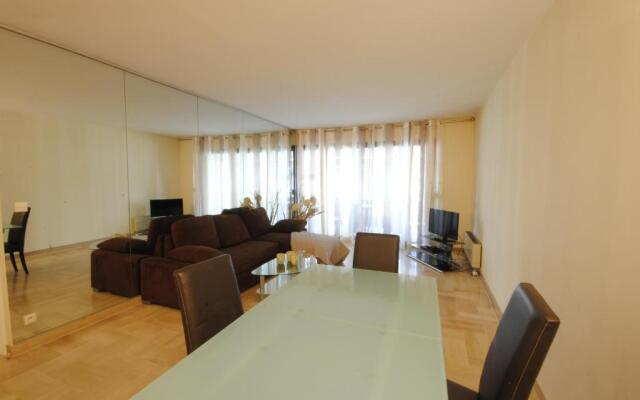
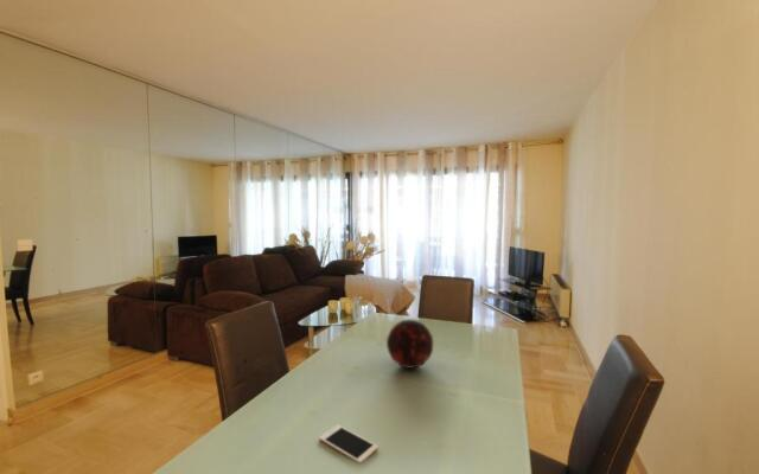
+ cell phone [318,424,380,465]
+ decorative orb [385,318,434,370]
